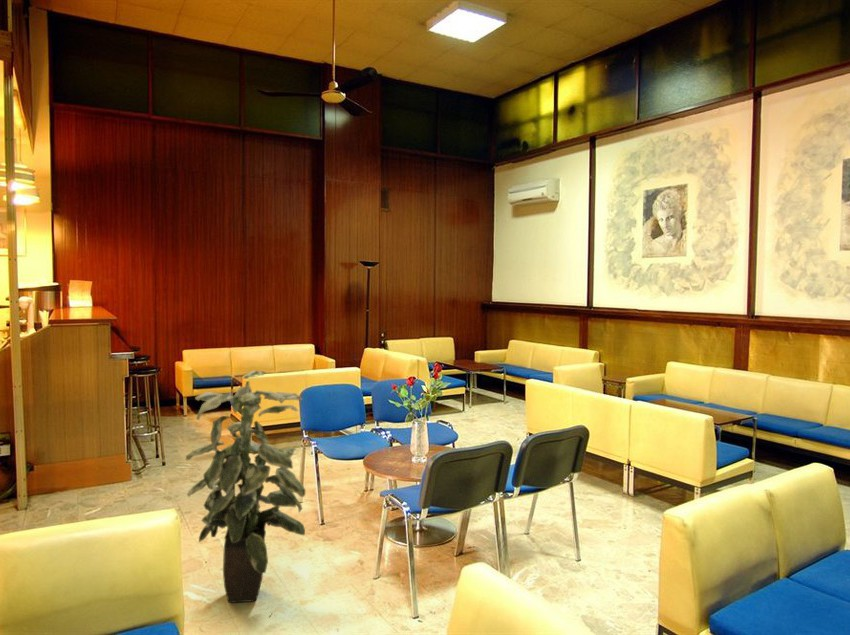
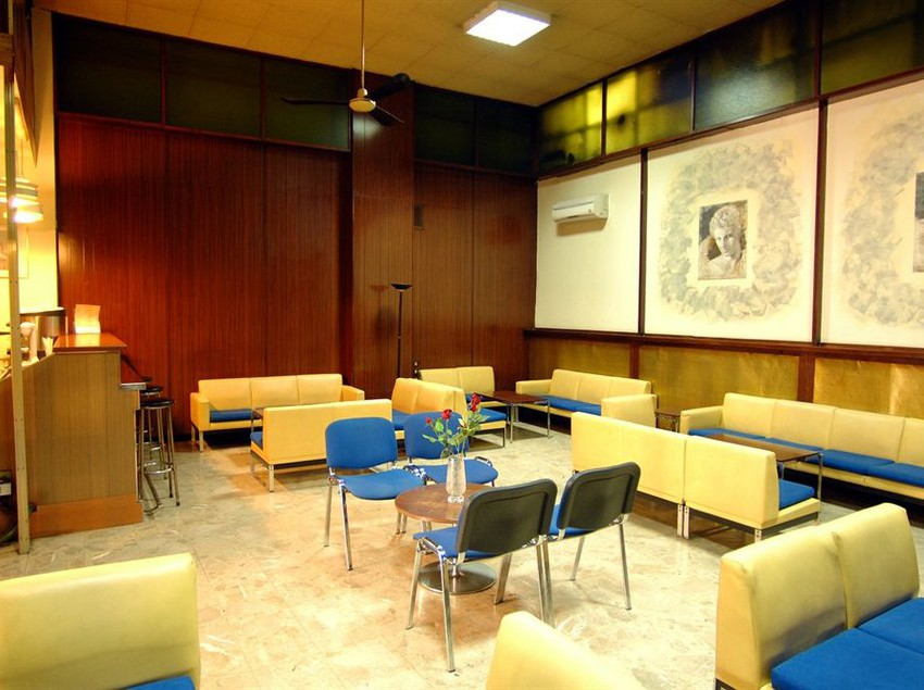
- indoor plant [185,370,306,604]
